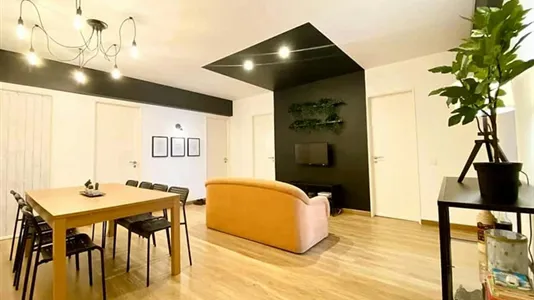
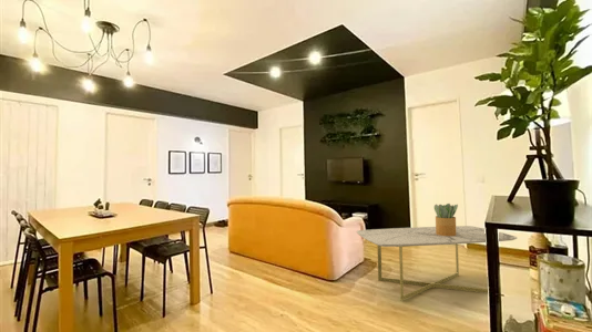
+ coffee table [356,225,518,302]
+ potted plant [433,203,459,236]
